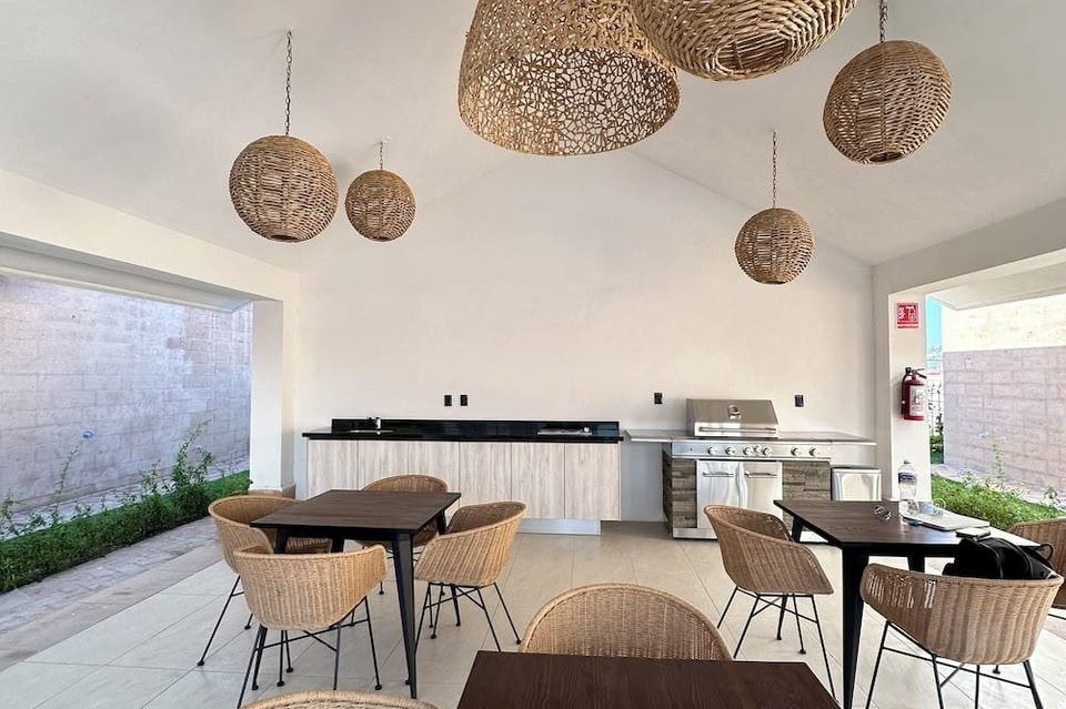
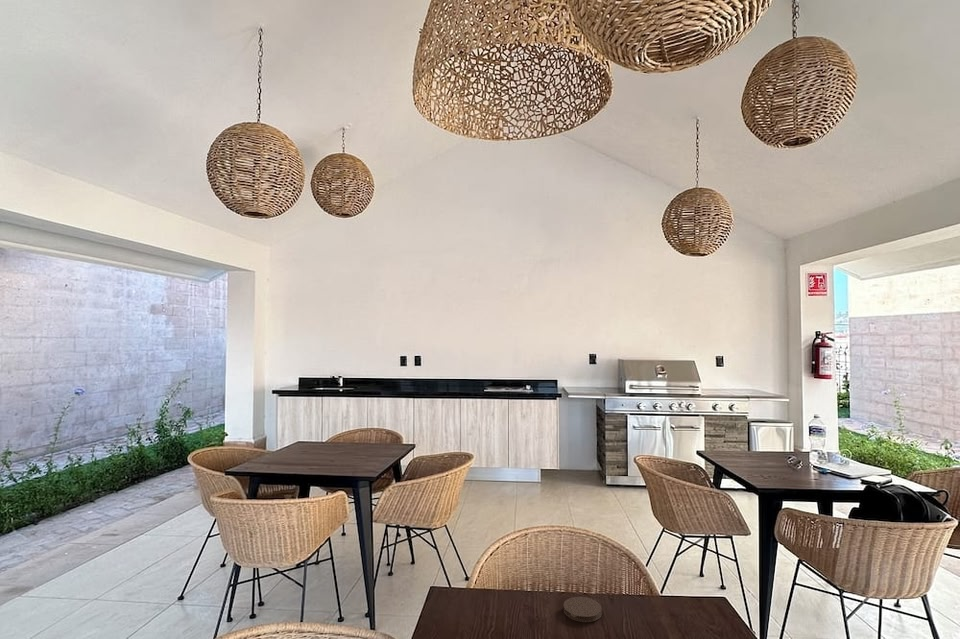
+ coaster [562,596,603,623]
